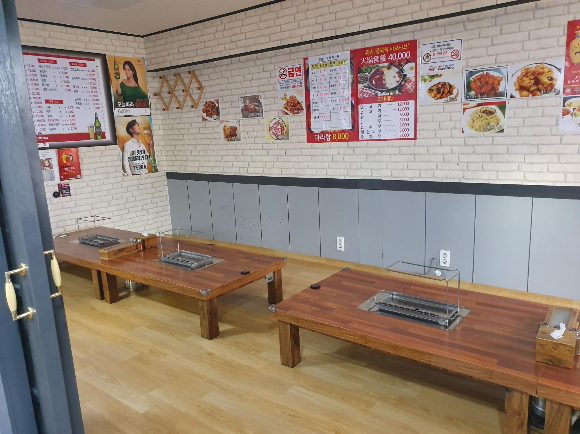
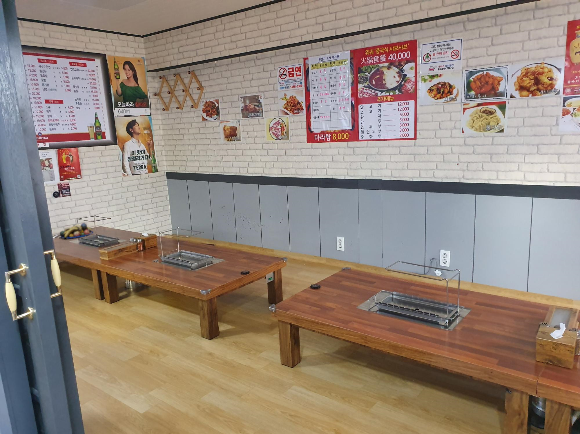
+ fruit bowl [59,222,94,240]
